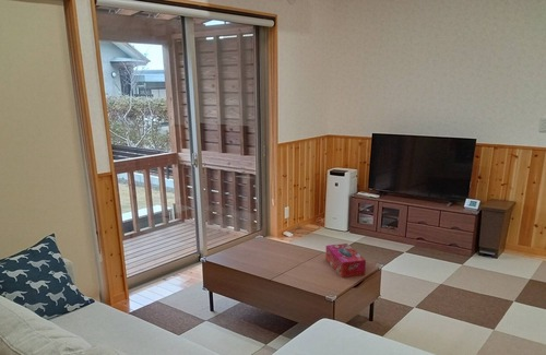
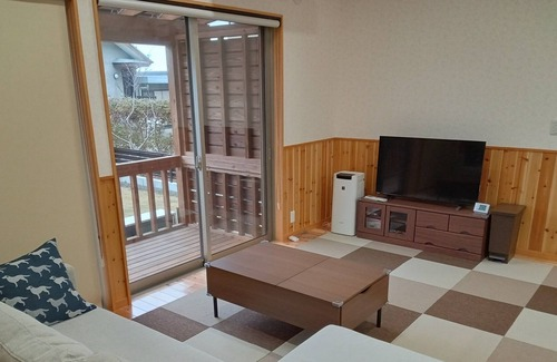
- tissue box [324,242,367,279]
